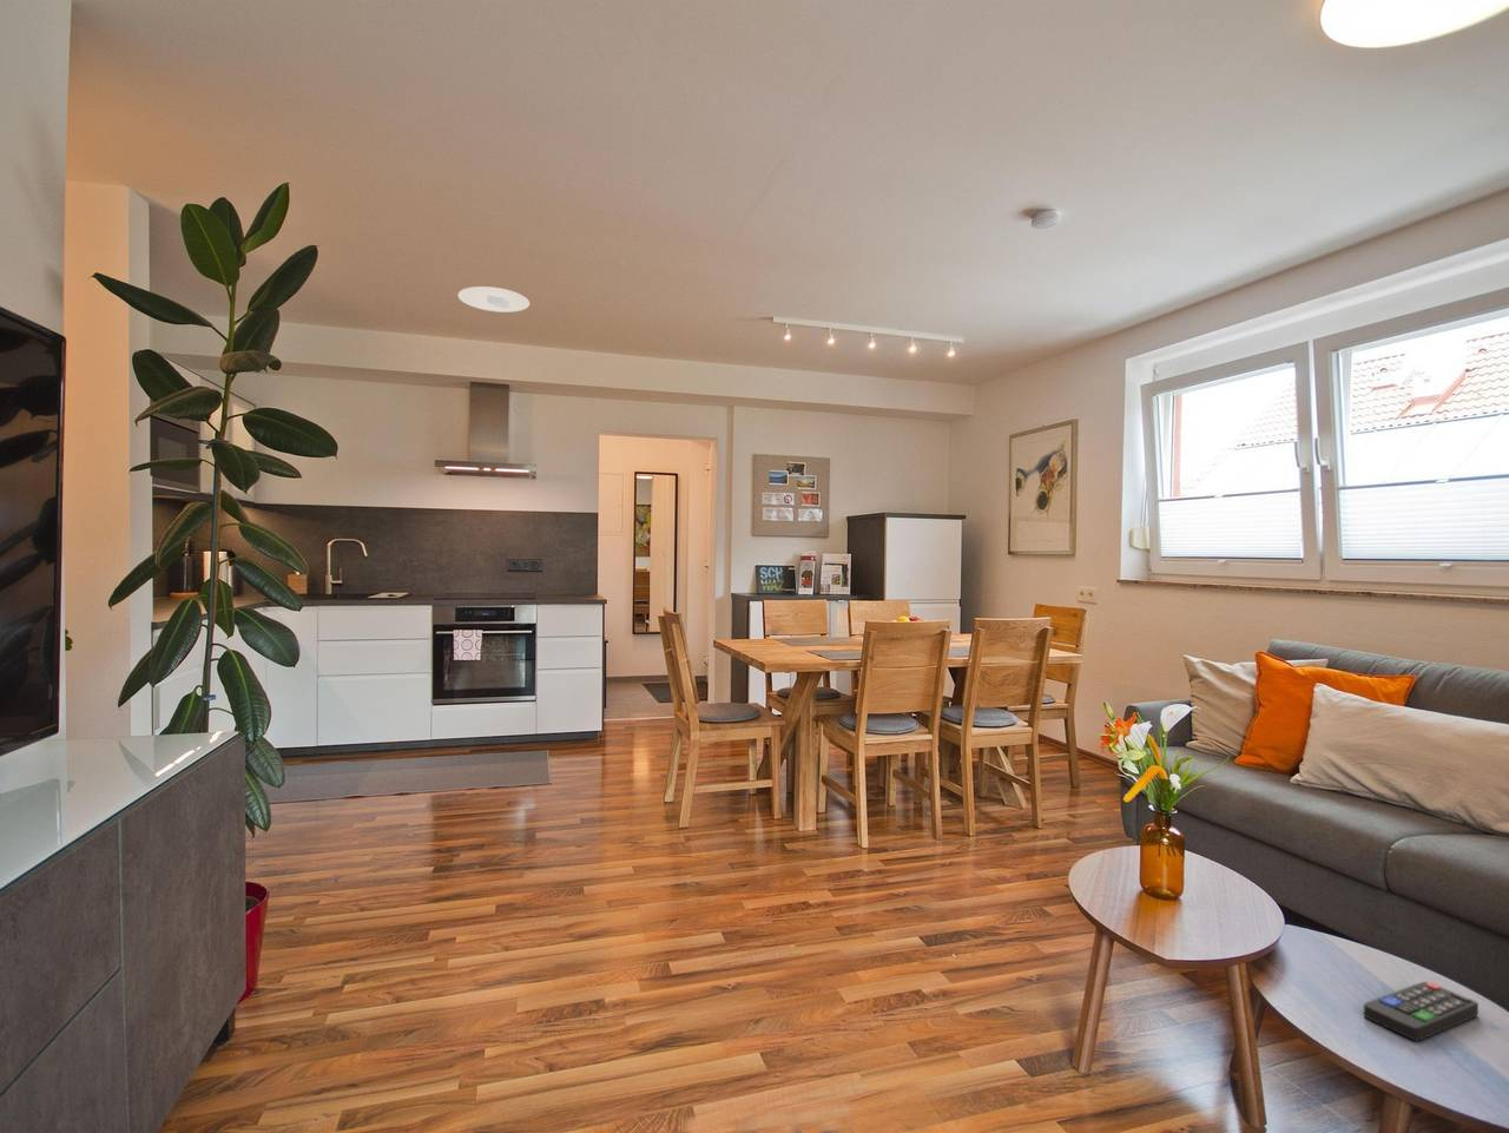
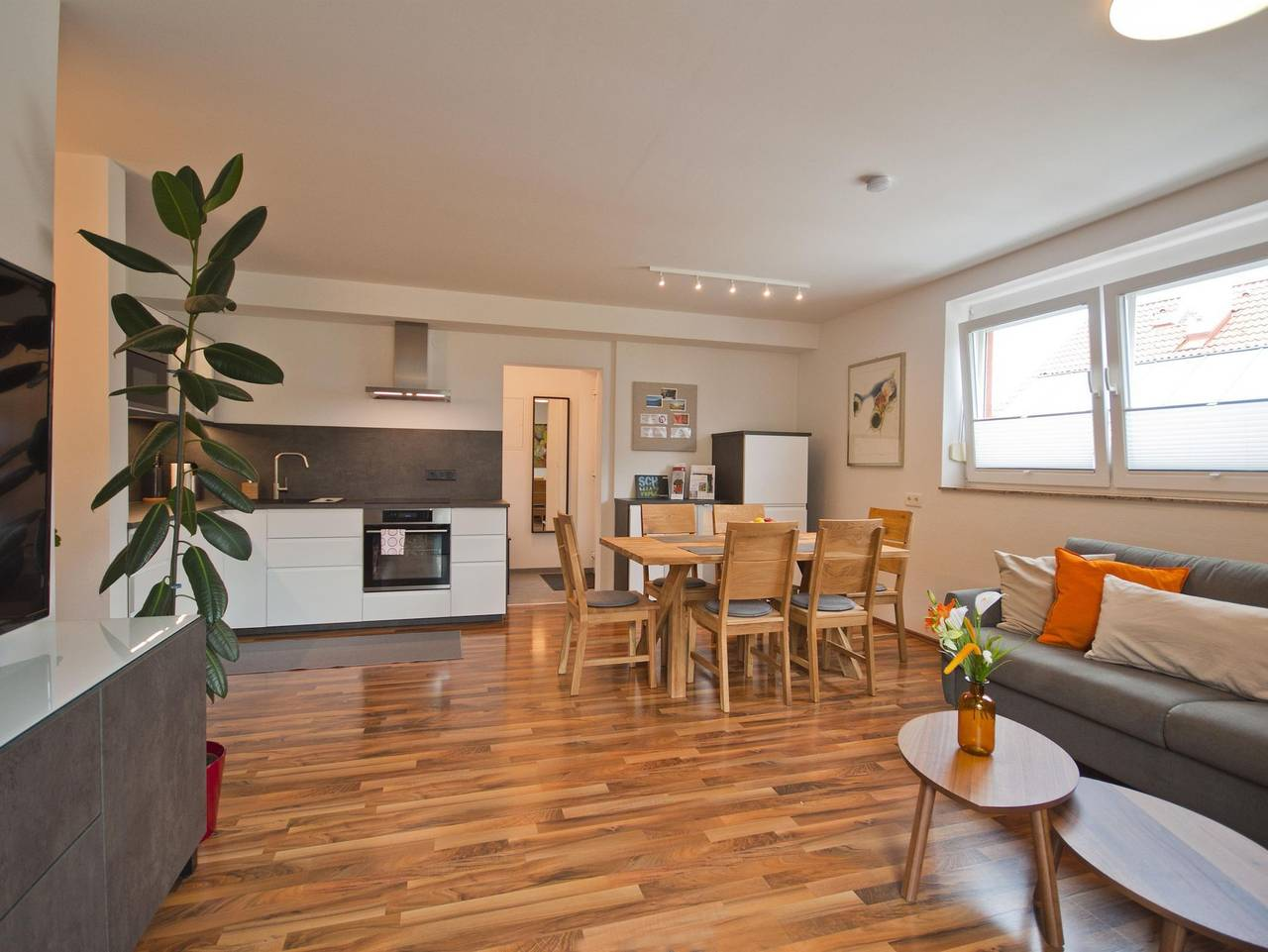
- recessed light [457,286,531,314]
- remote control [1363,981,1479,1043]
